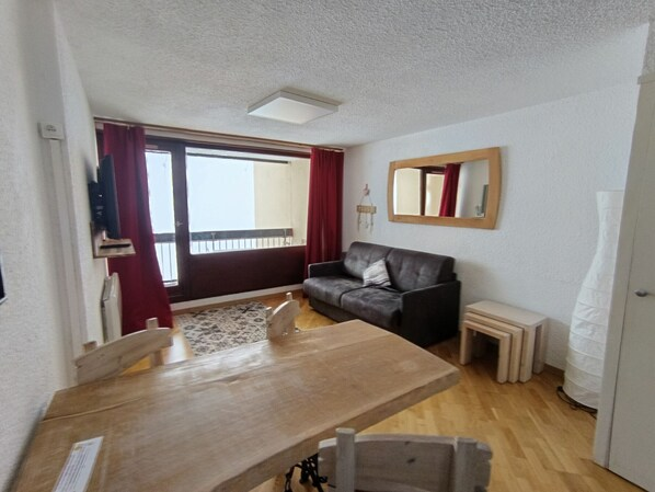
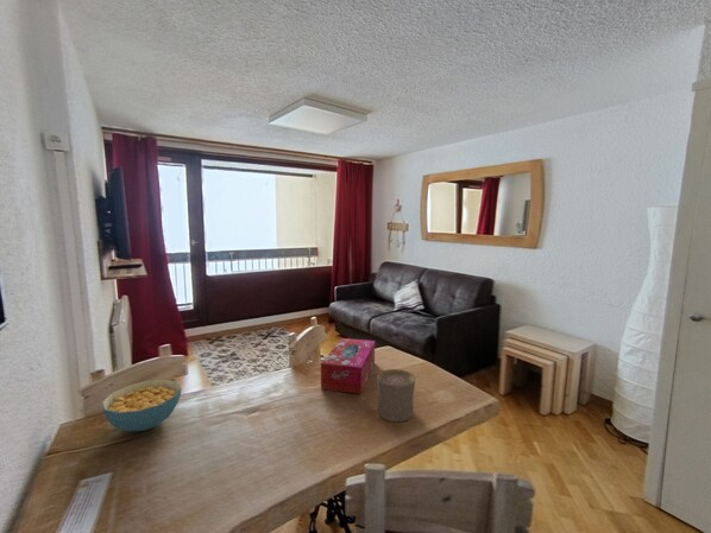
+ cup [376,368,416,423]
+ cereal bowl [101,379,182,432]
+ tissue box [320,337,376,395]
